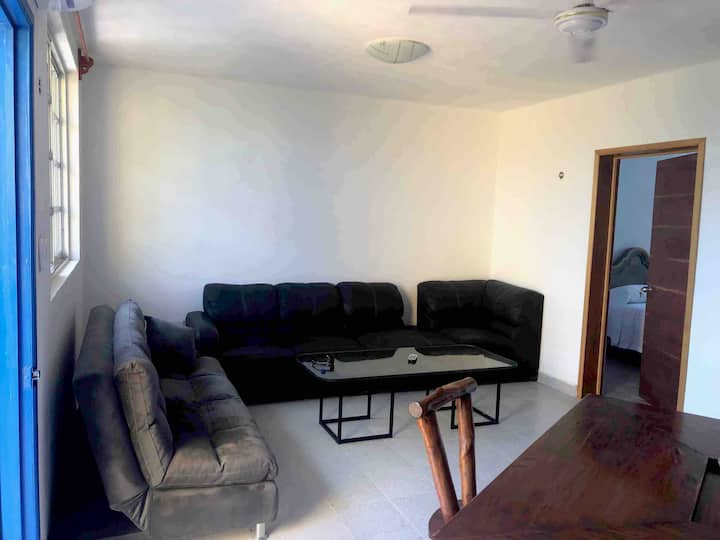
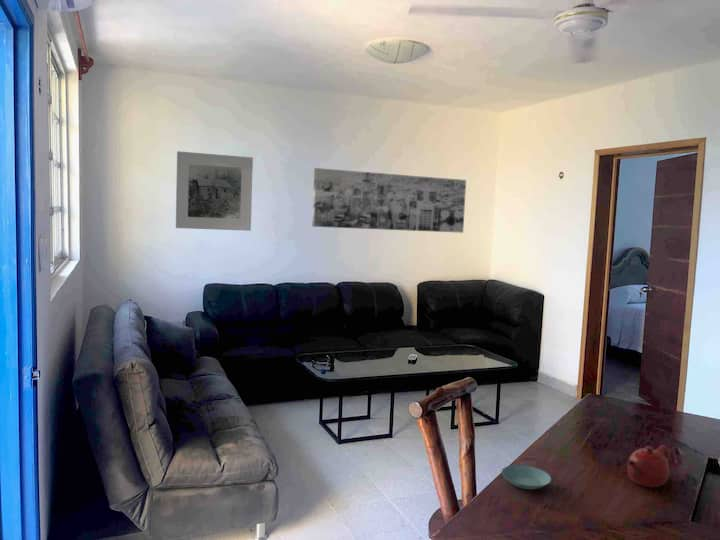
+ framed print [175,150,254,232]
+ saucer [501,464,552,490]
+ wall art [311,167,467,234]
+ teapot [626,445,670,488]
